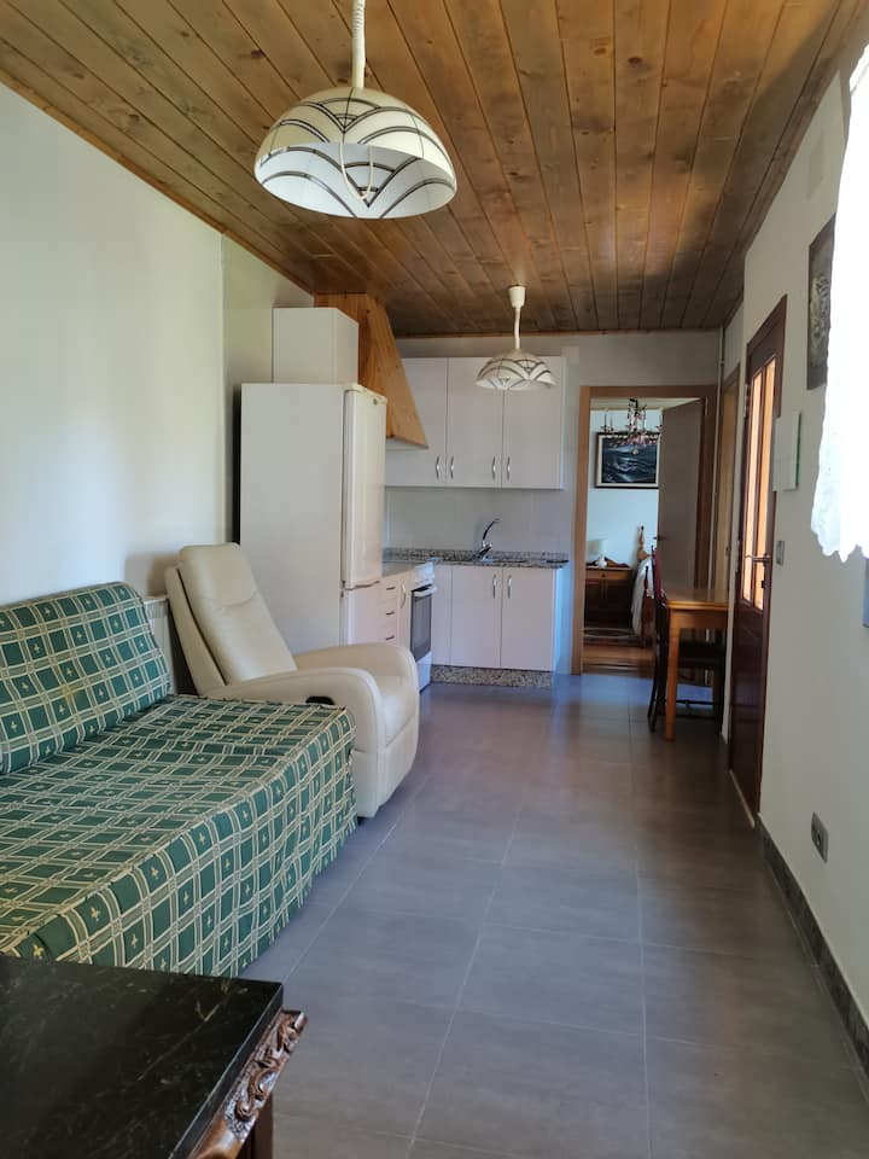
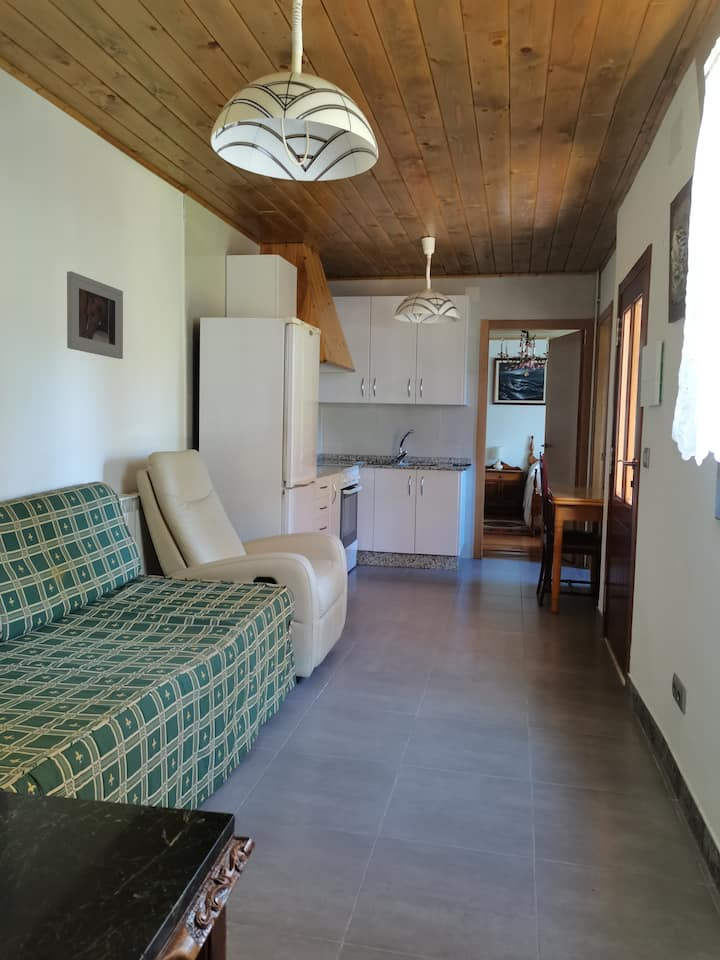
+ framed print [66,270,124,360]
